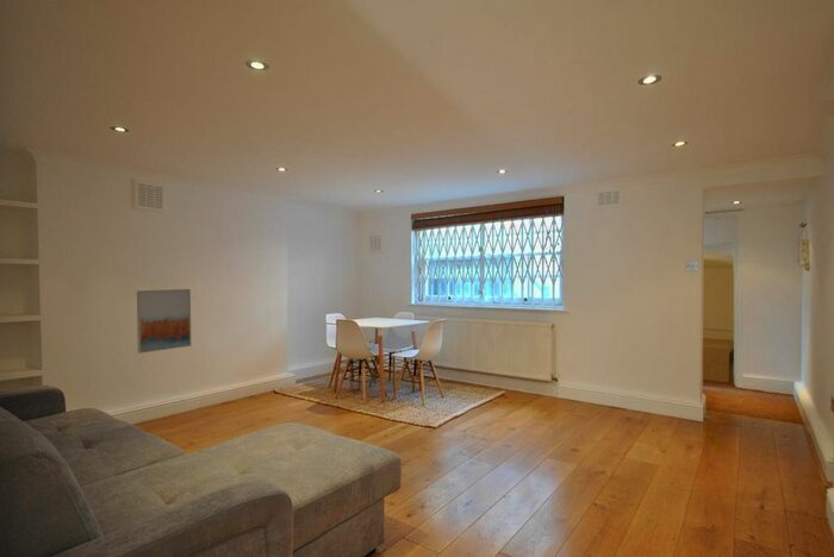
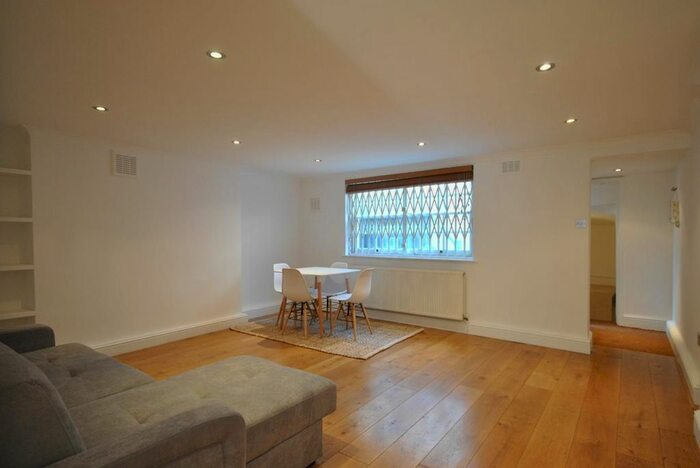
- wall art [136,288,193,355]
